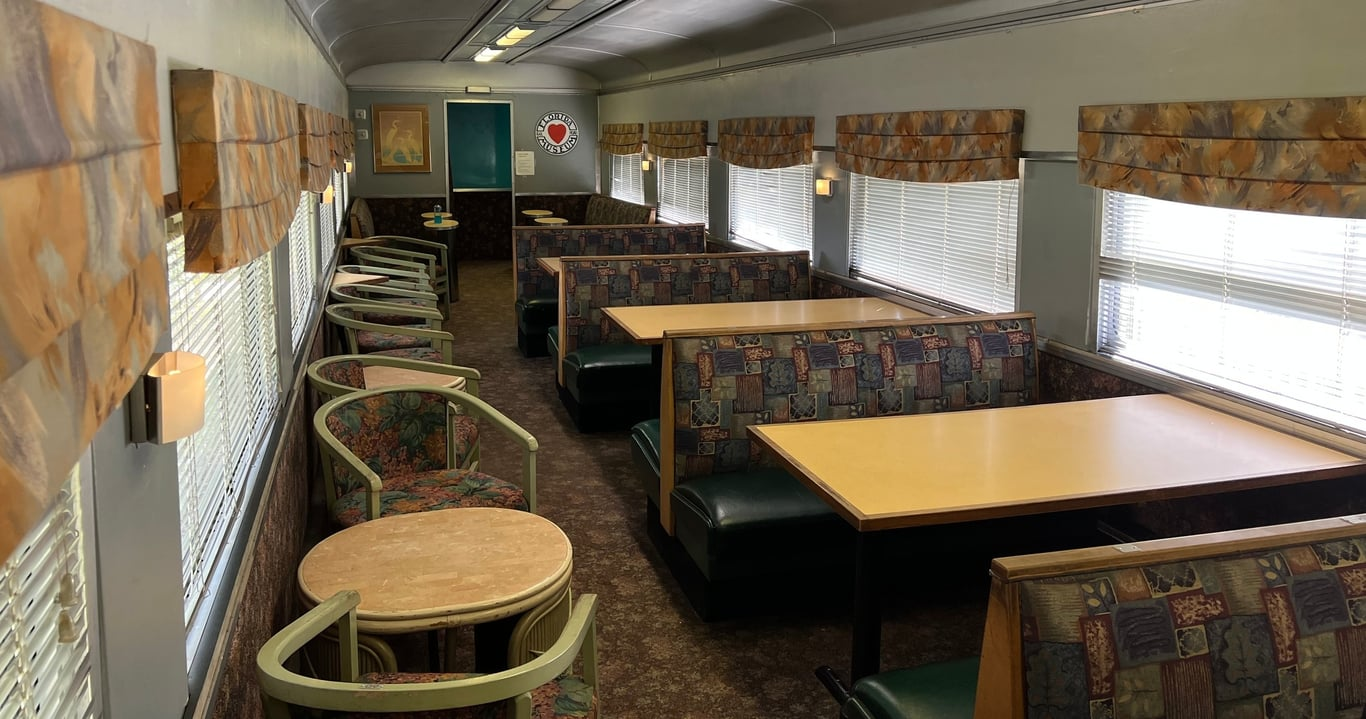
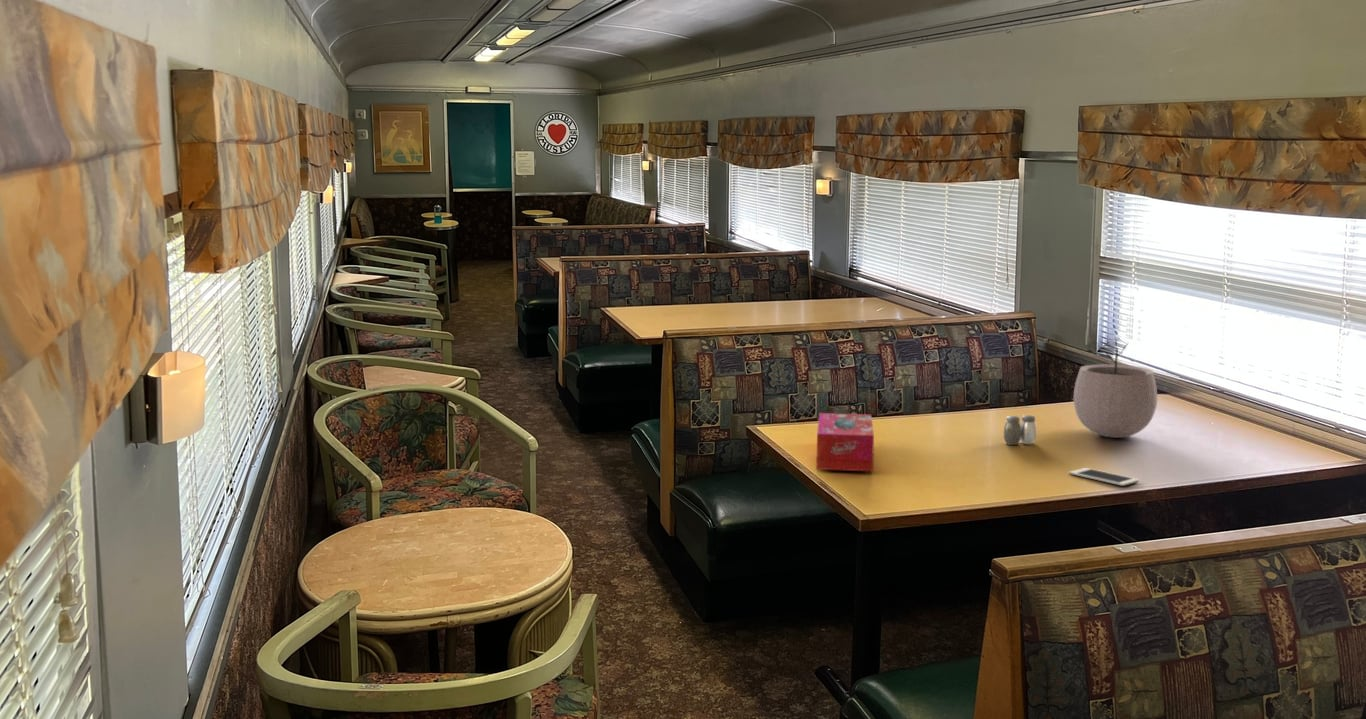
+ salt and pepper shaker [1003,414,1037,446]
+ plant pot [1073,339,1158,439]
+ tissue box [815,412,875,472]
+ cell phone [1069,467,1140,487]
